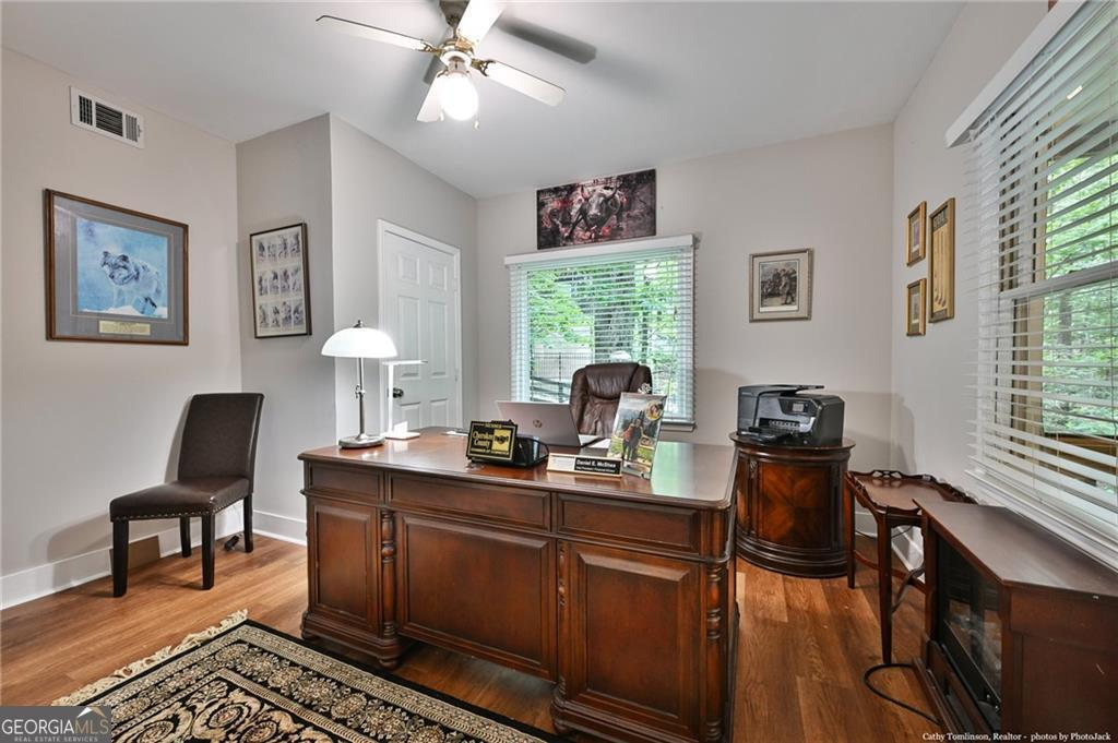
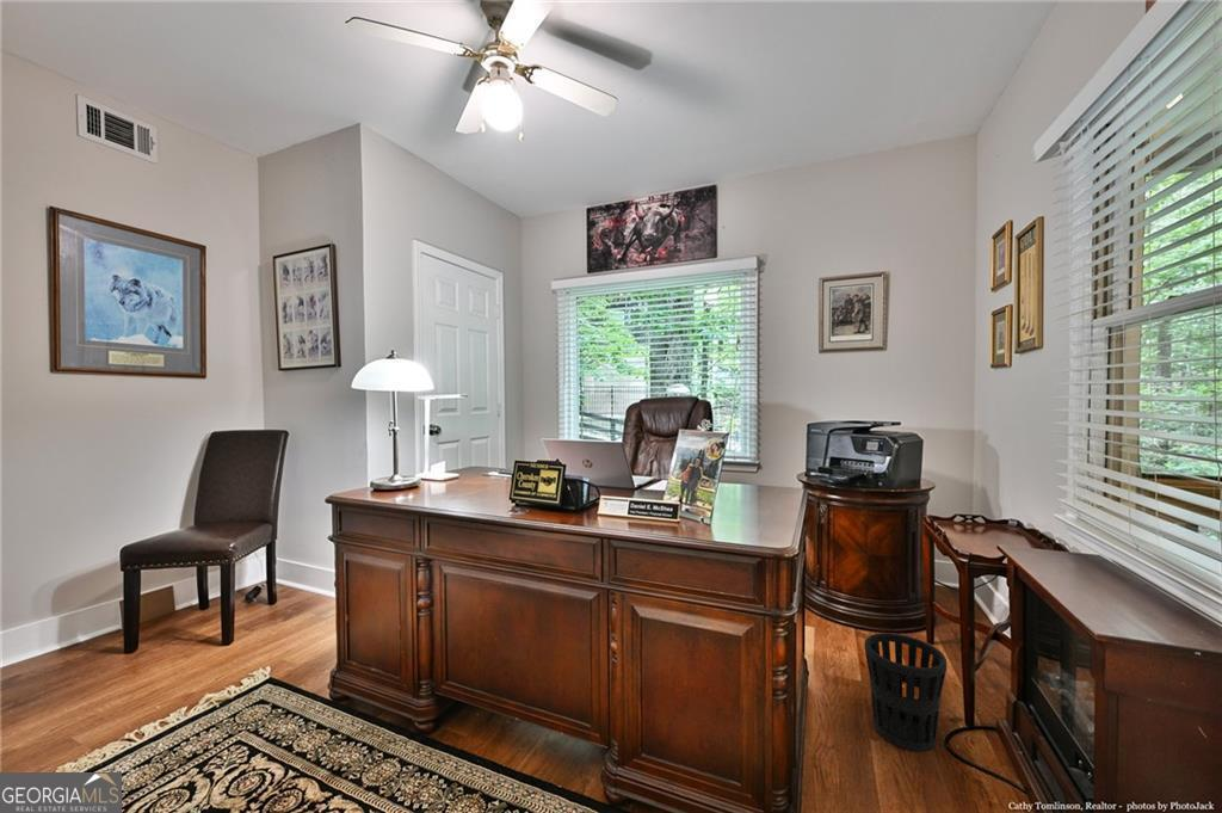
+ wastebasket [864,632,948,753]
